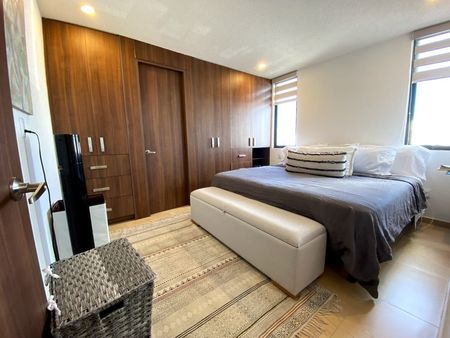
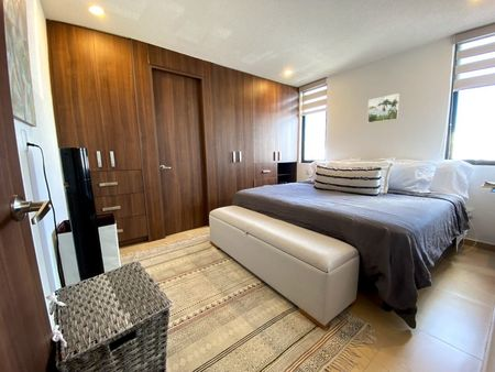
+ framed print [366,92,400,124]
